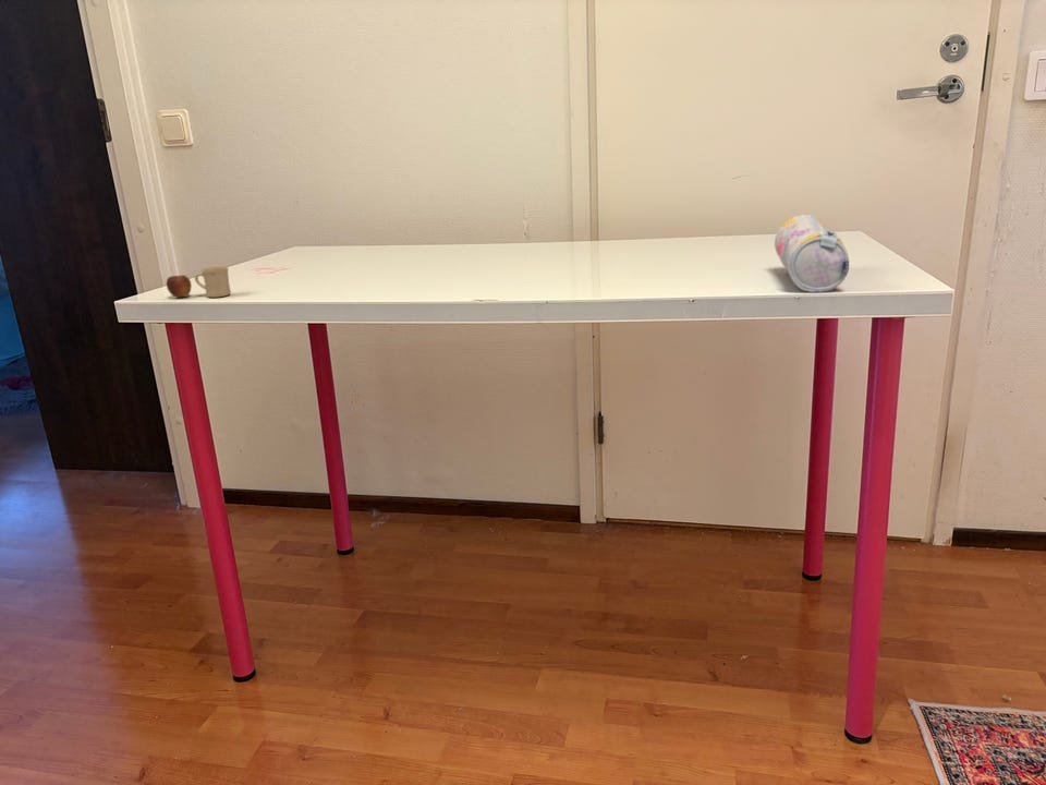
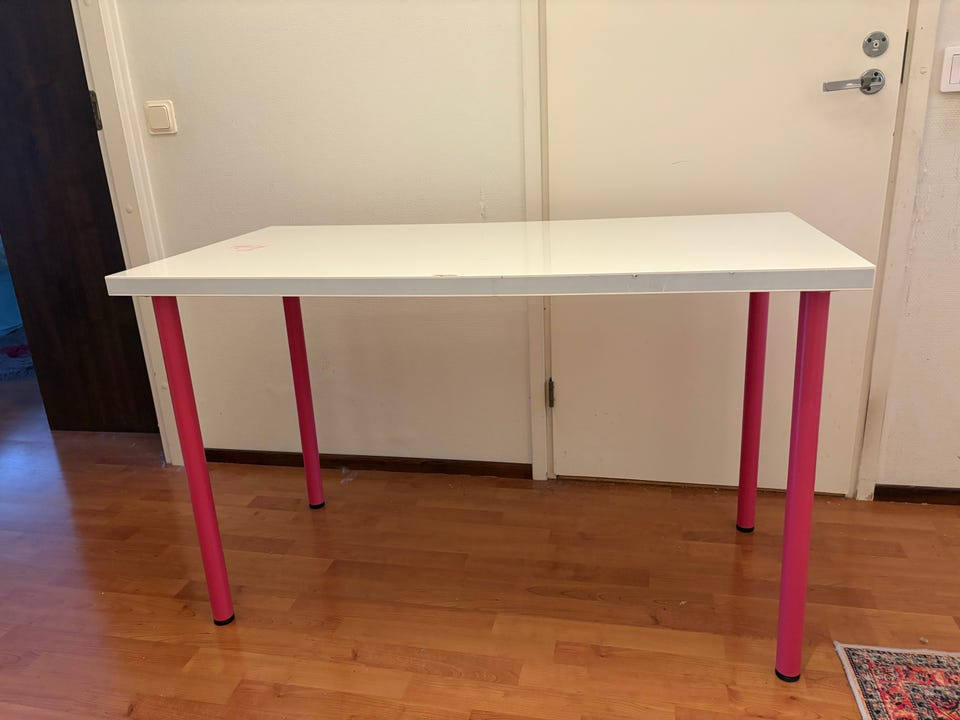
- mug [166,266,232,299]
- pencil case [774,213,850,293]
